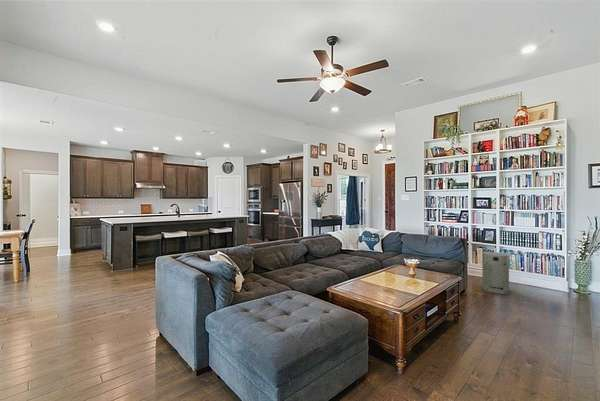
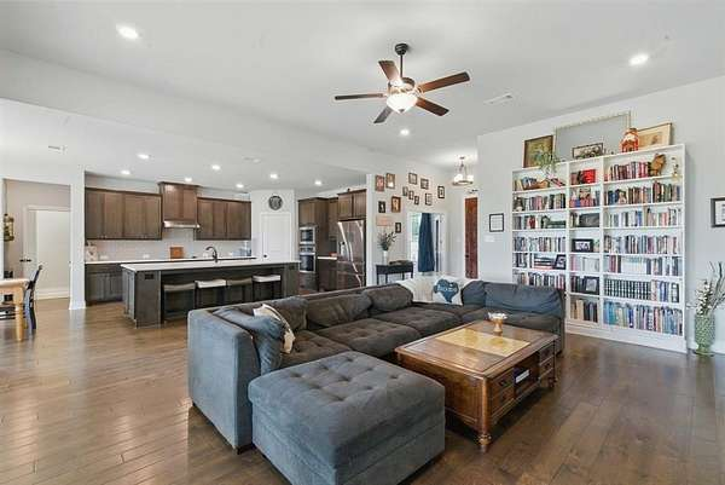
- fan [481,251,510,295]
